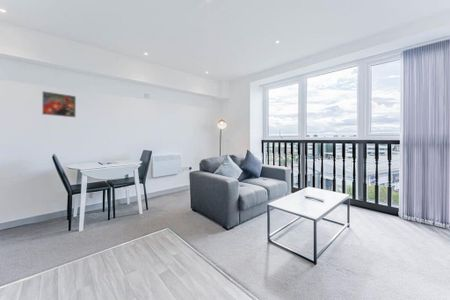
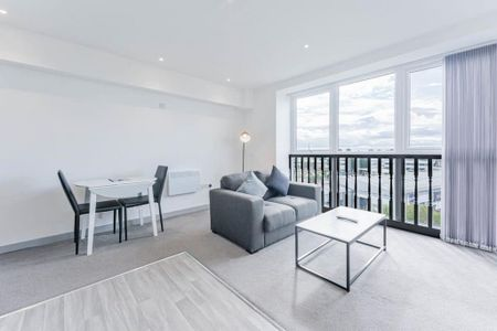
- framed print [41,90,77,119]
